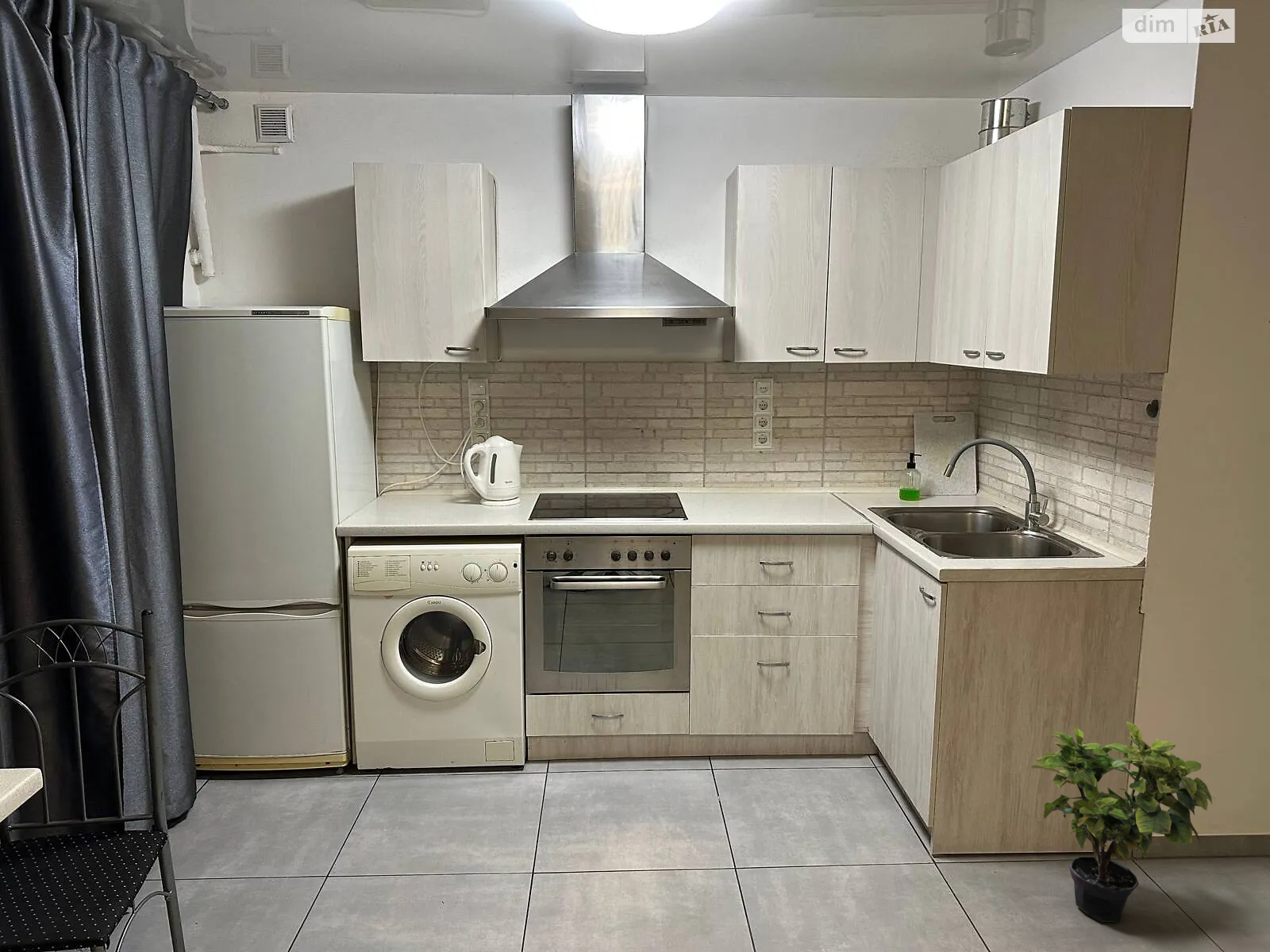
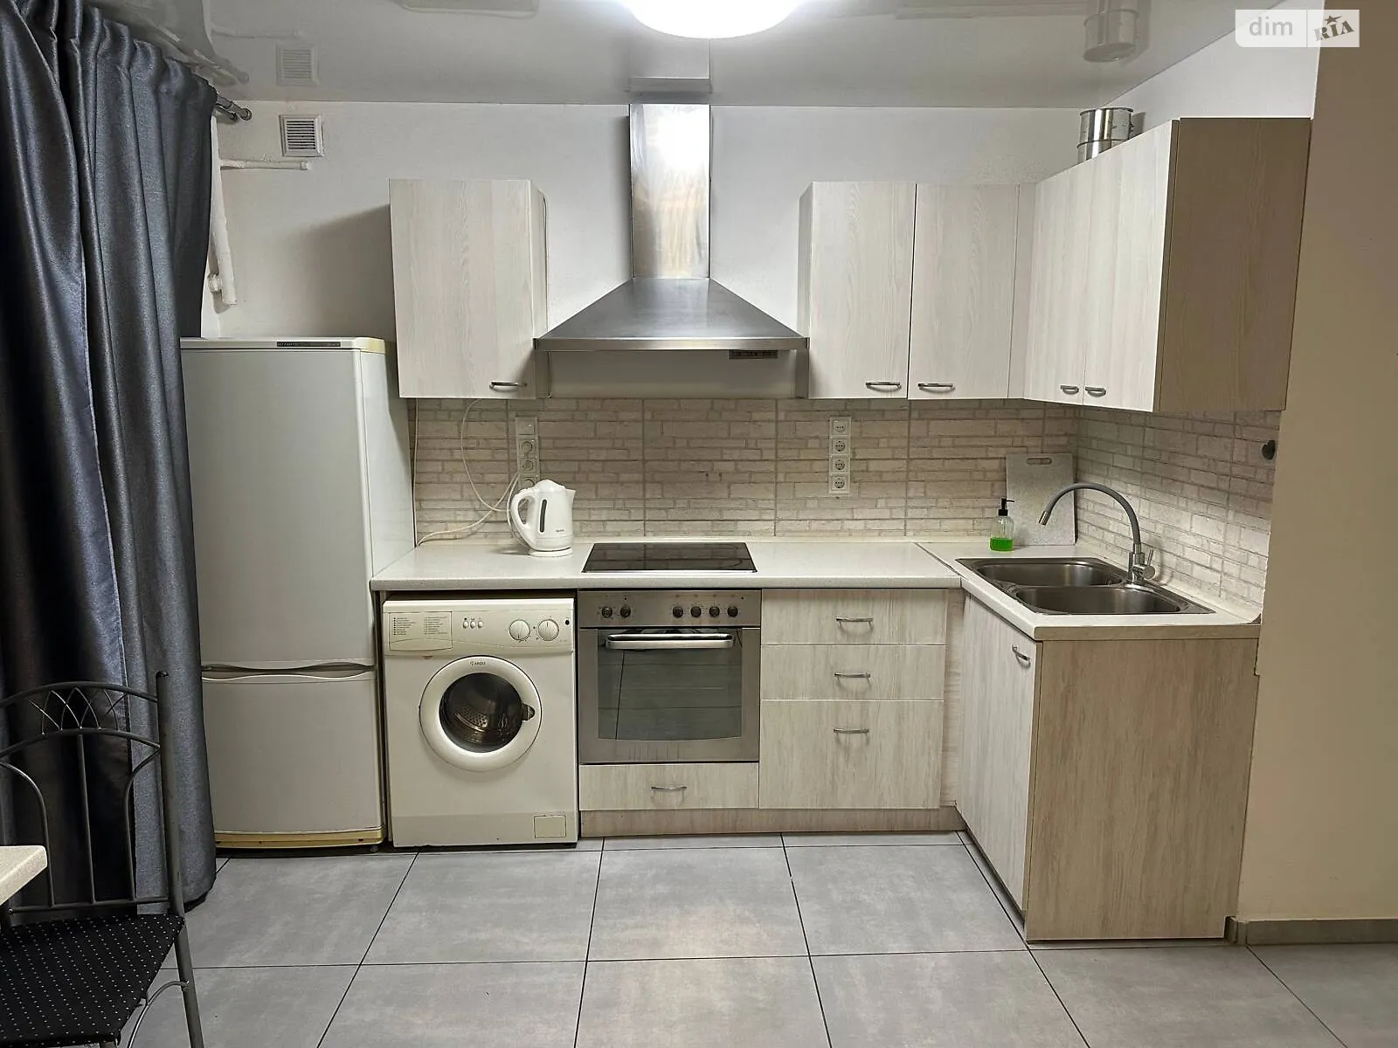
- potted plant [1029,721,1213,923]
